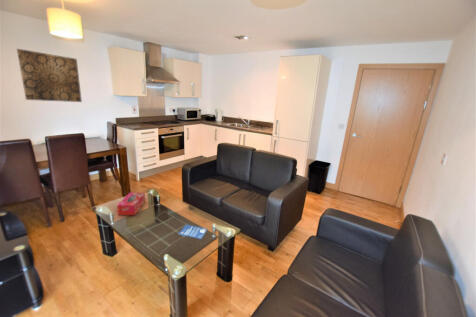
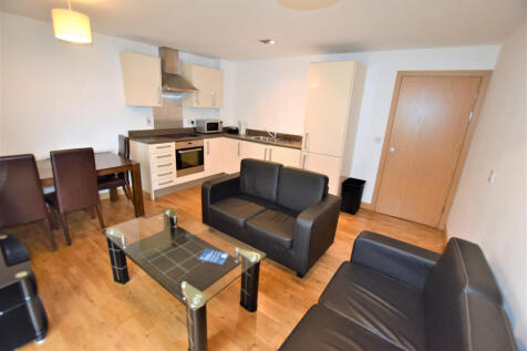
- tissue box [116,192,146,216]
- wall art [16,48,83,103]
